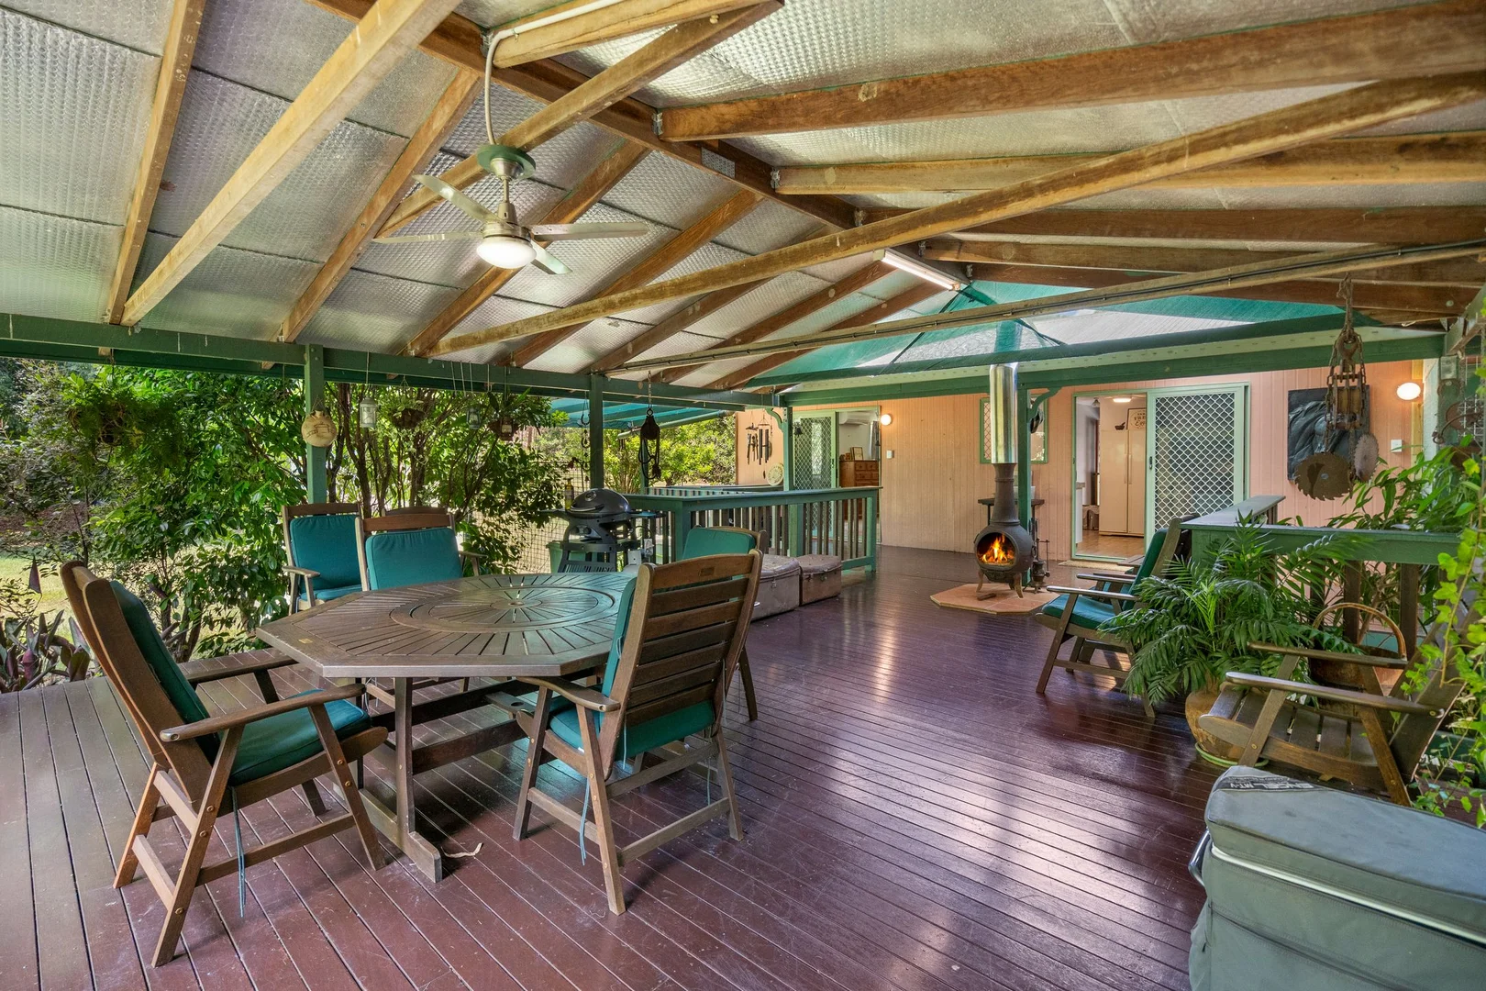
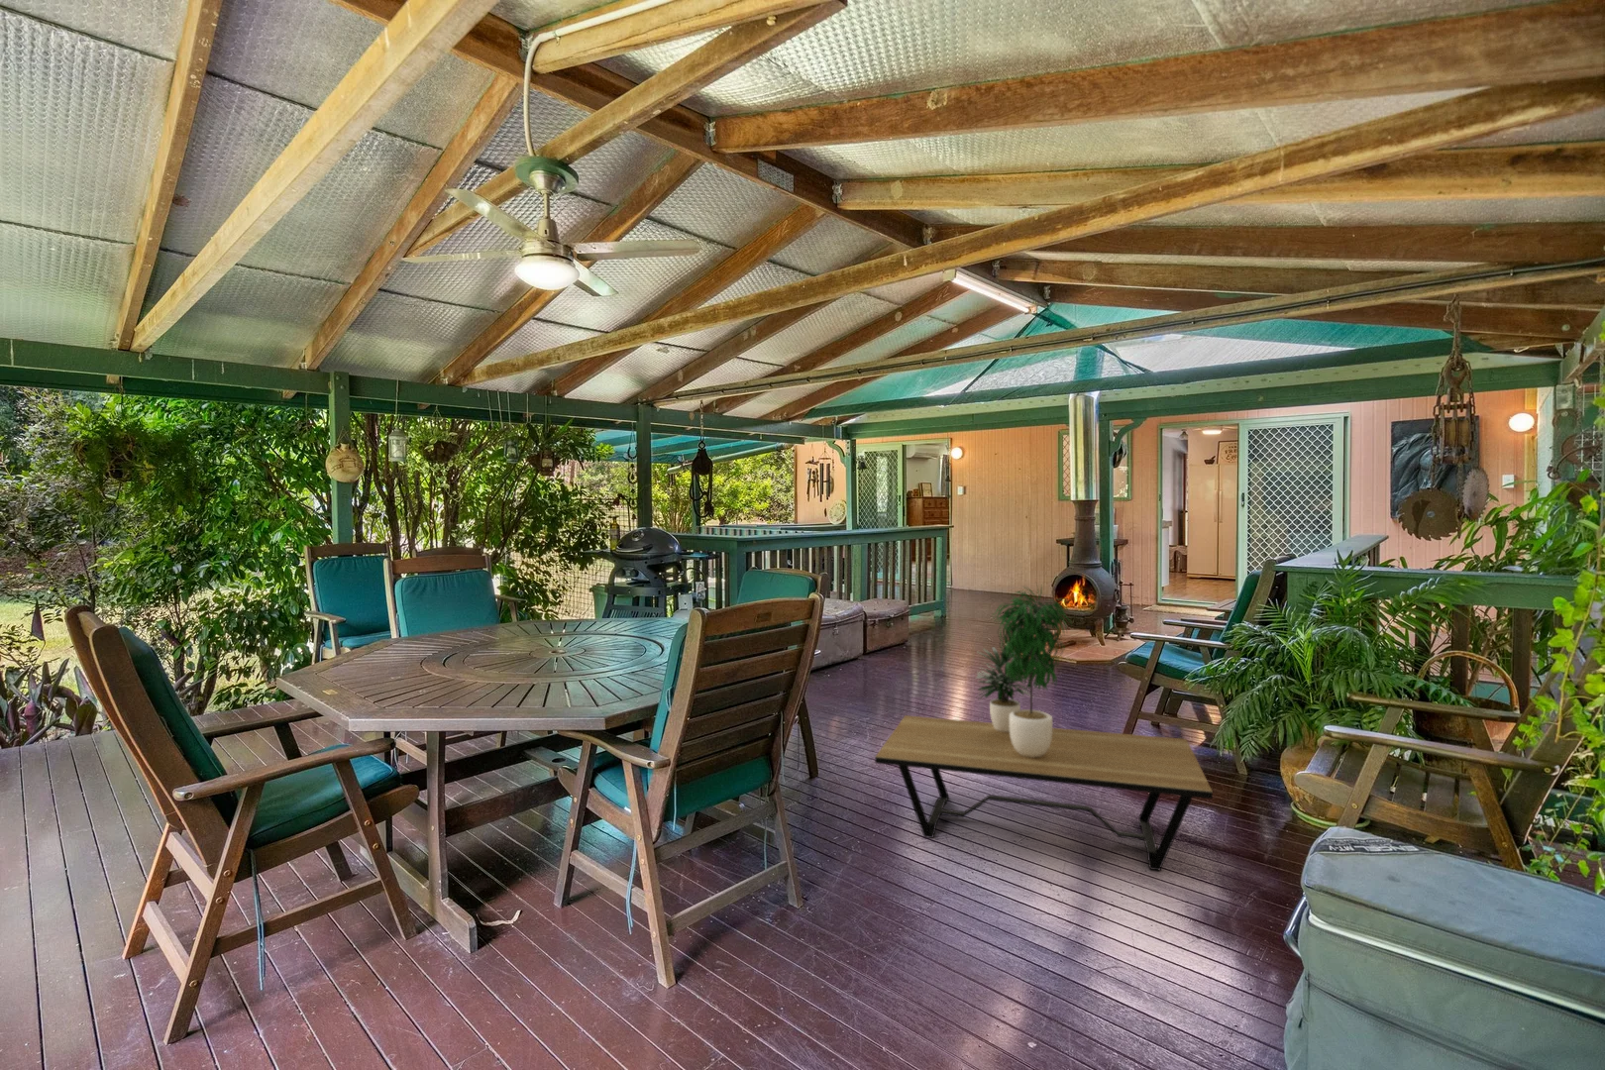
+ potted plant [974,583,1074,758]
+ coffee table [874,714,1213,872]
